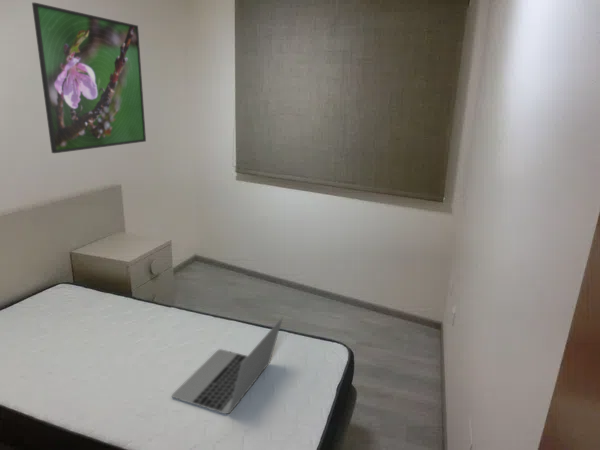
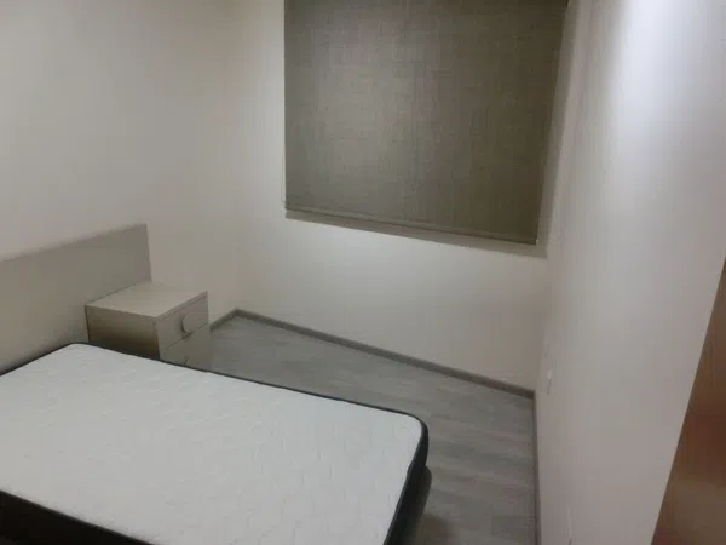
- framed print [31,2,147,154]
- laptop [171,317,284,416]
